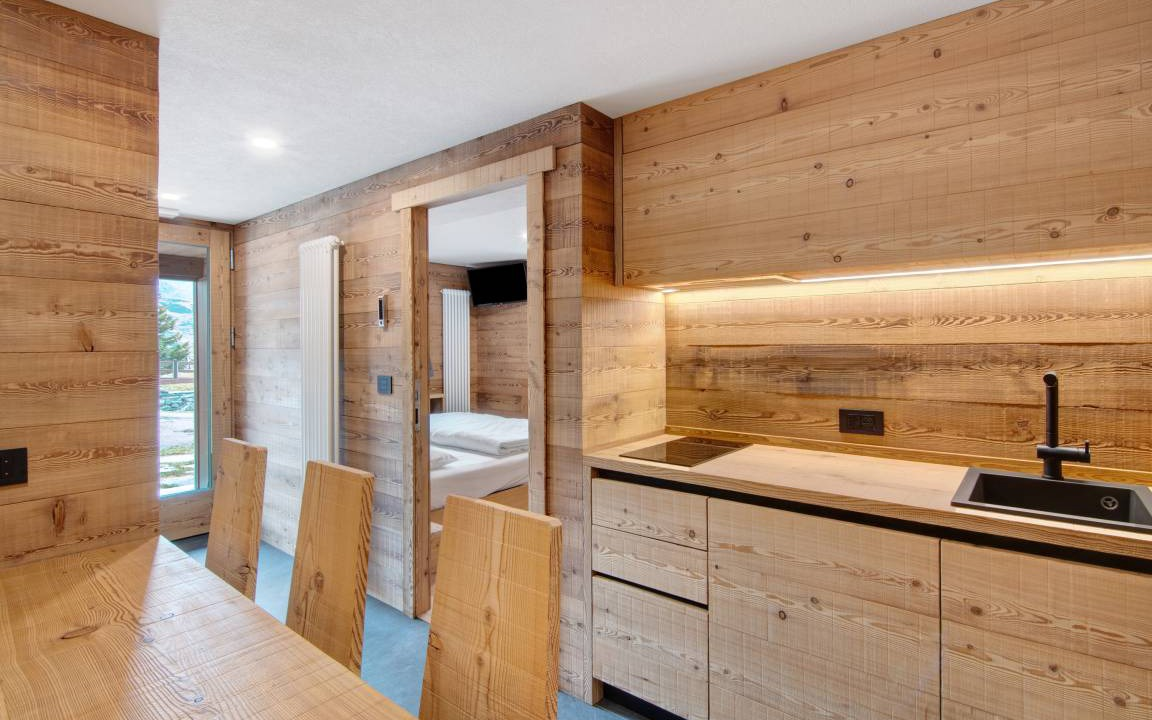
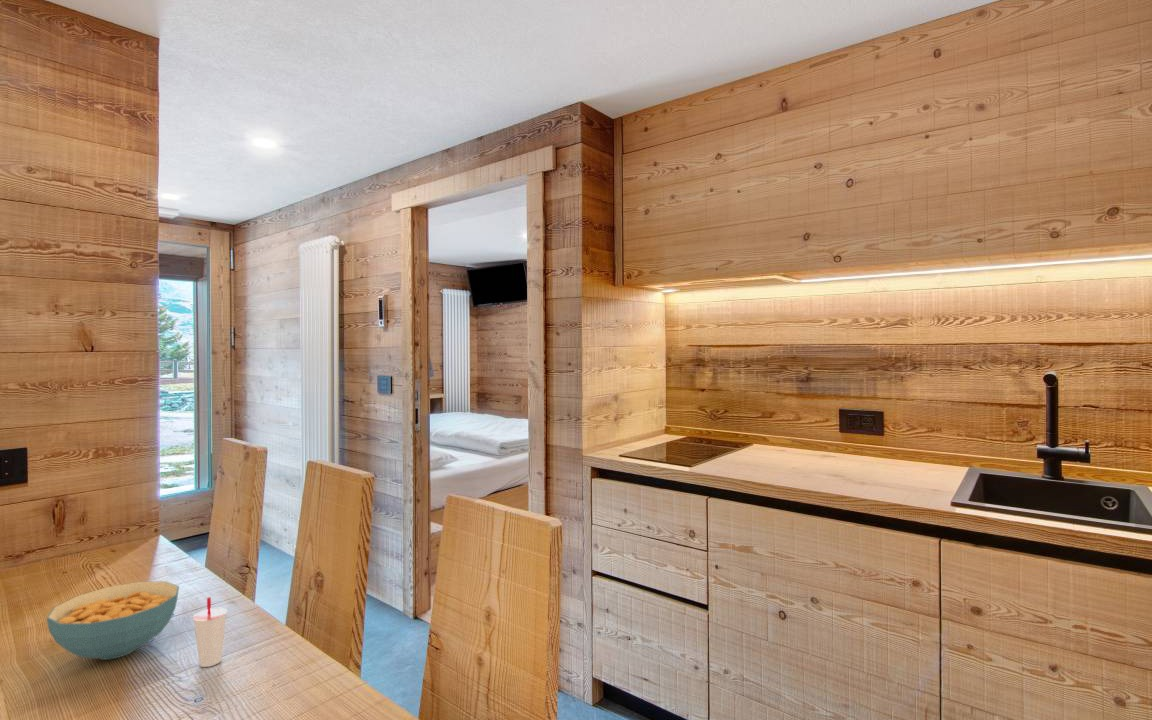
+ cereal bowl [46,580,180,661]
+ cup [192,596,228,668]
